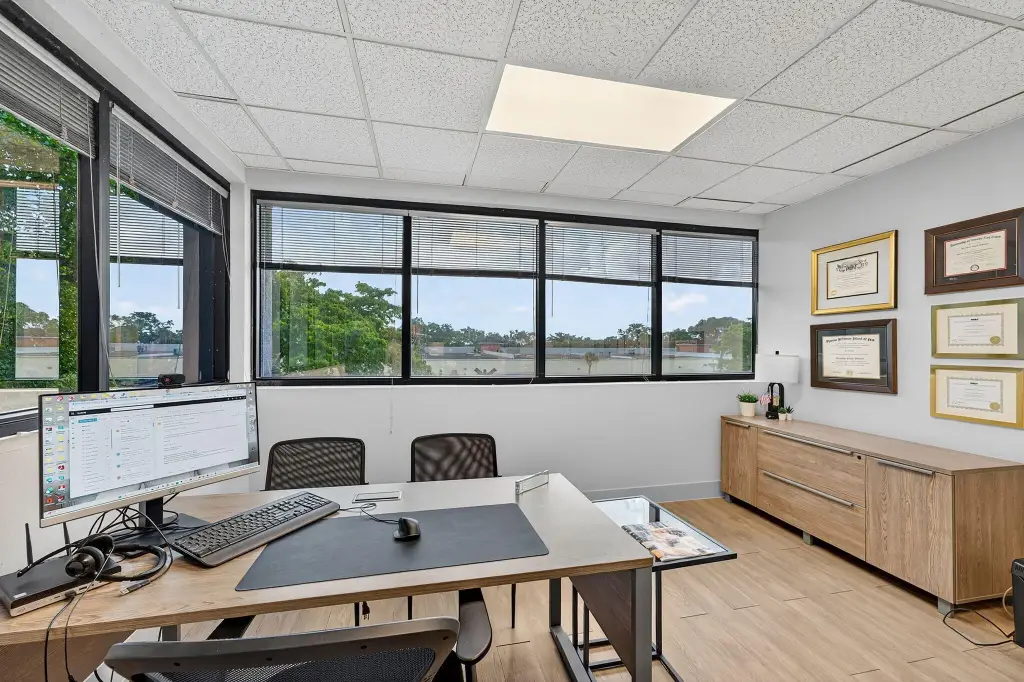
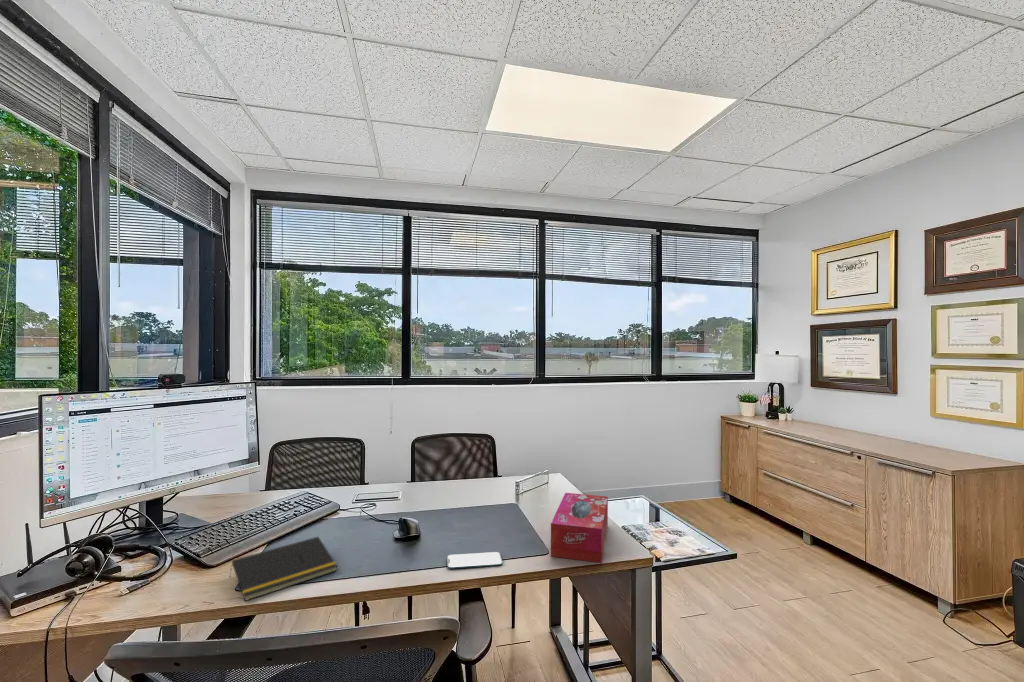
+ smartphone [446,551,503,570]
+ notepad [229,536,339,602]
+ tissue box [550,492,609,564]
